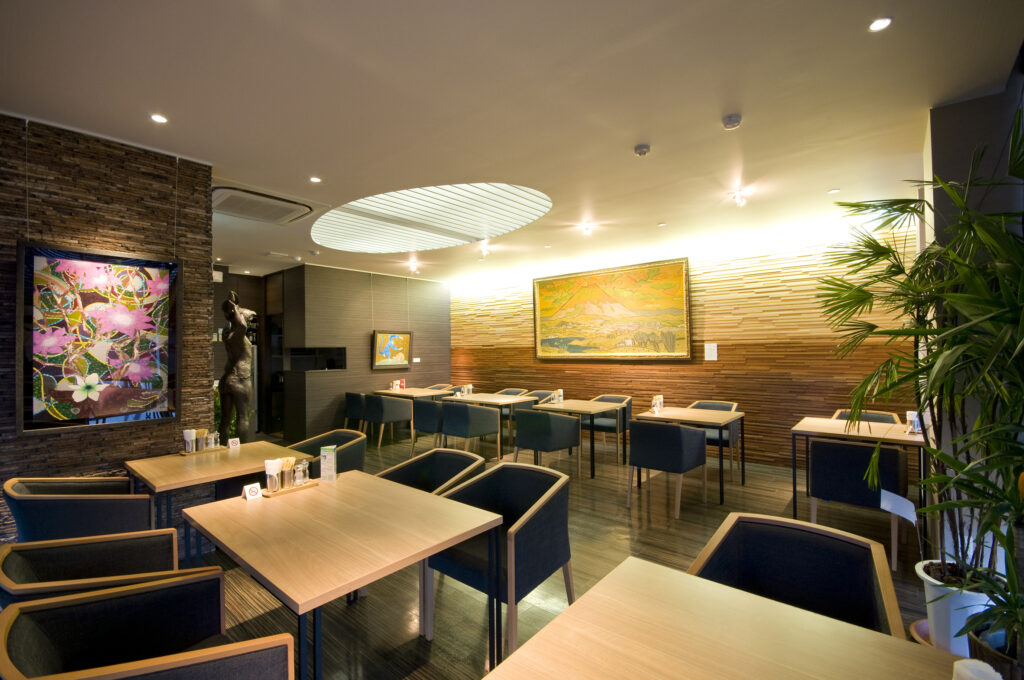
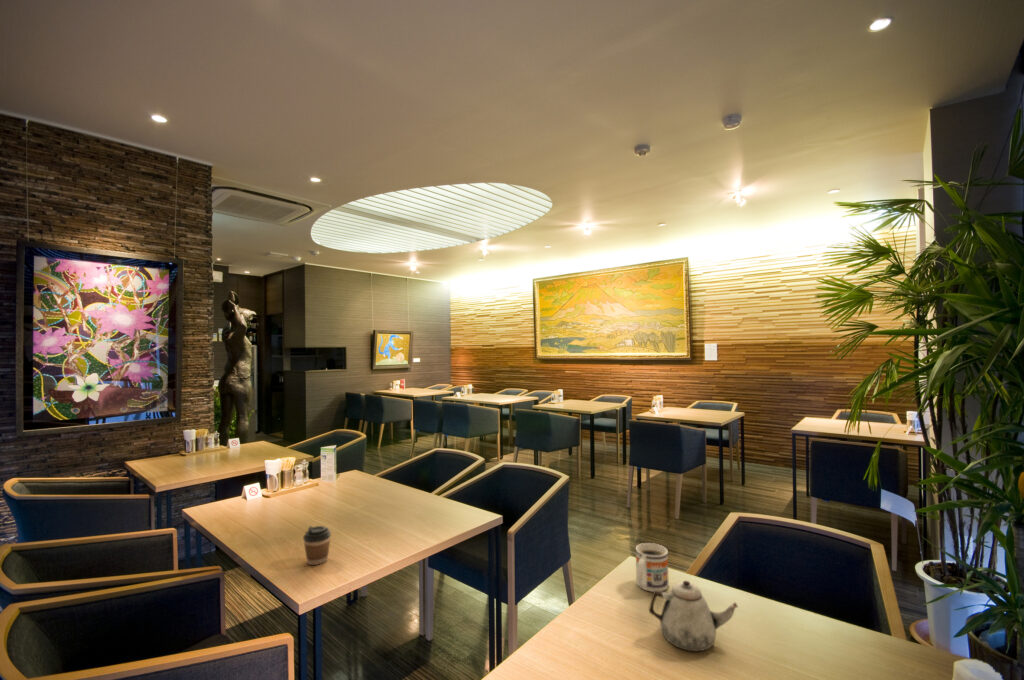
+ coffee cup [302,525,332,566]
+ teapot [648,580,739,652]
+ mug [635,542,670,593]
